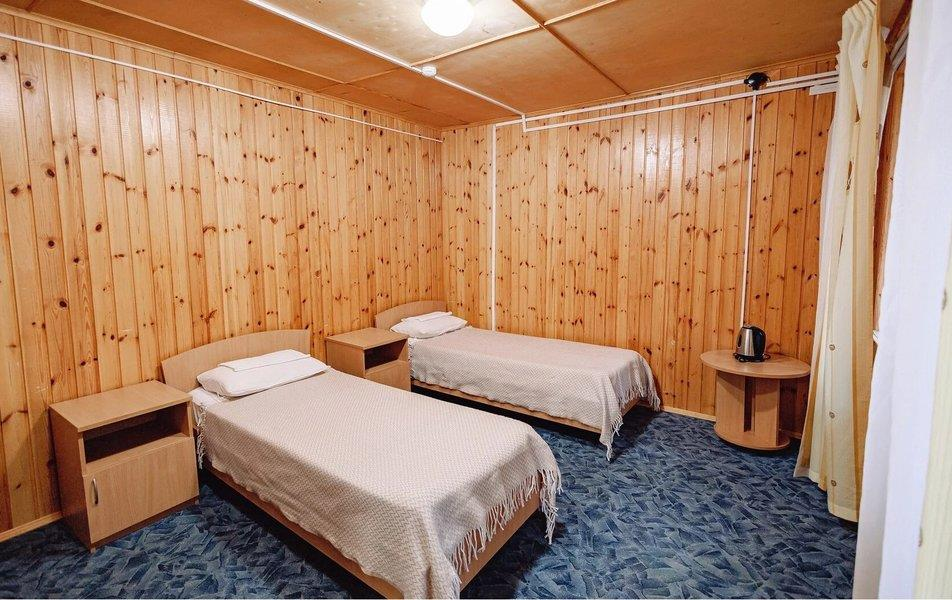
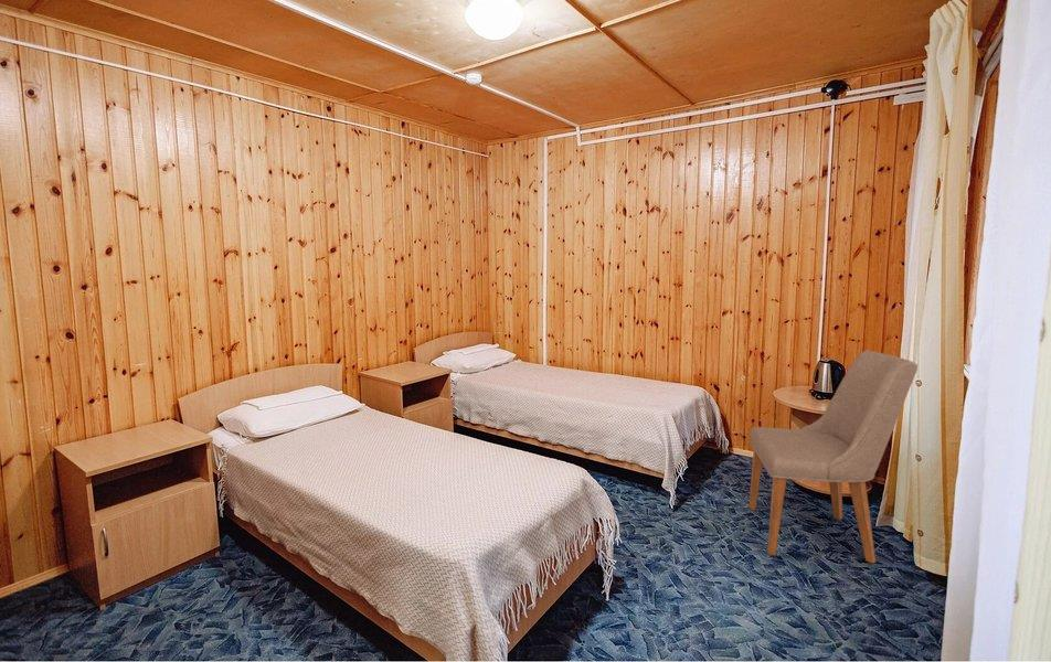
+ chair [749,350,919,565]
